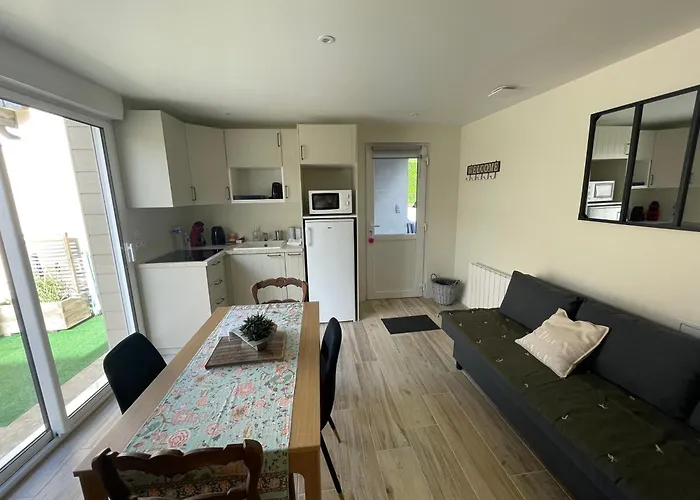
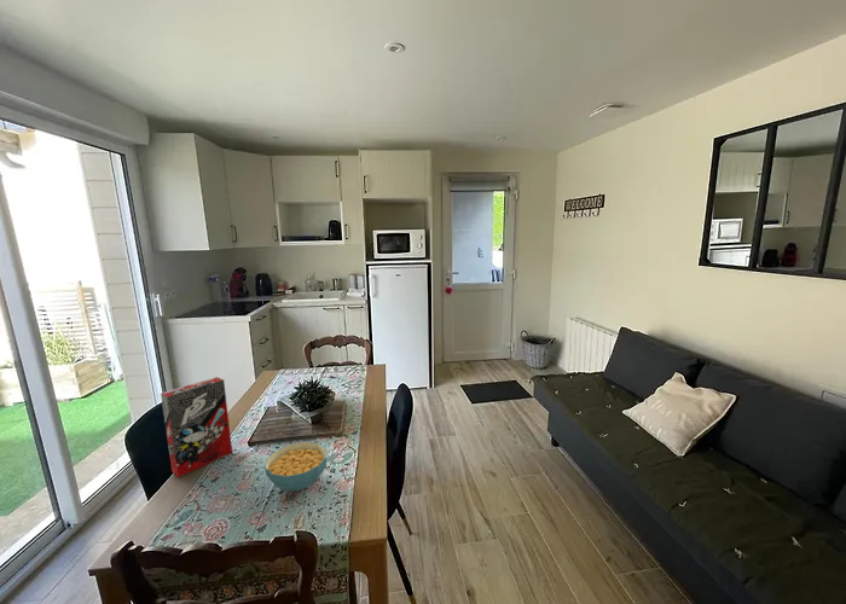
+ cereal bowl [263,441,328,493]
+ cereal box [160,376,233,478]
